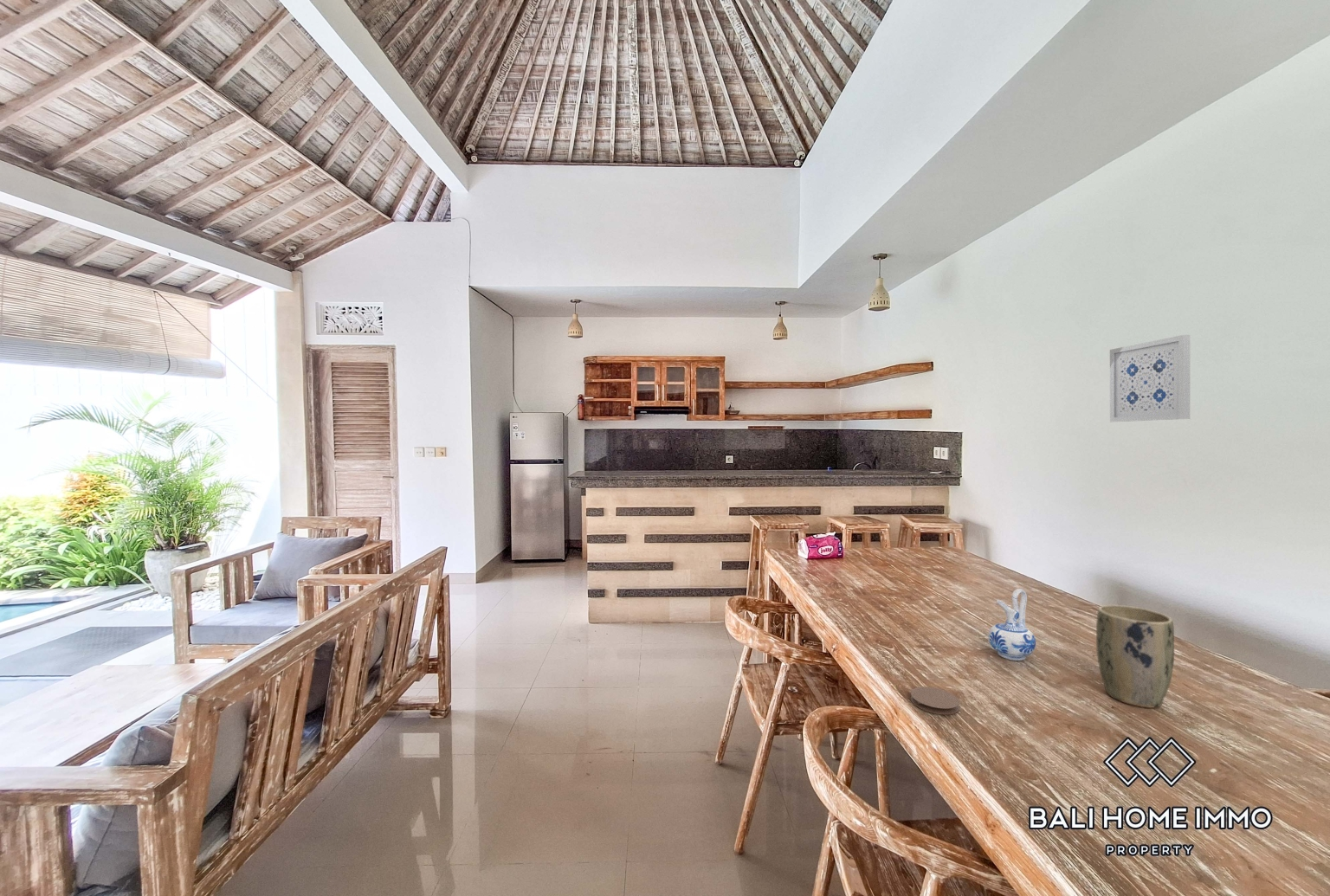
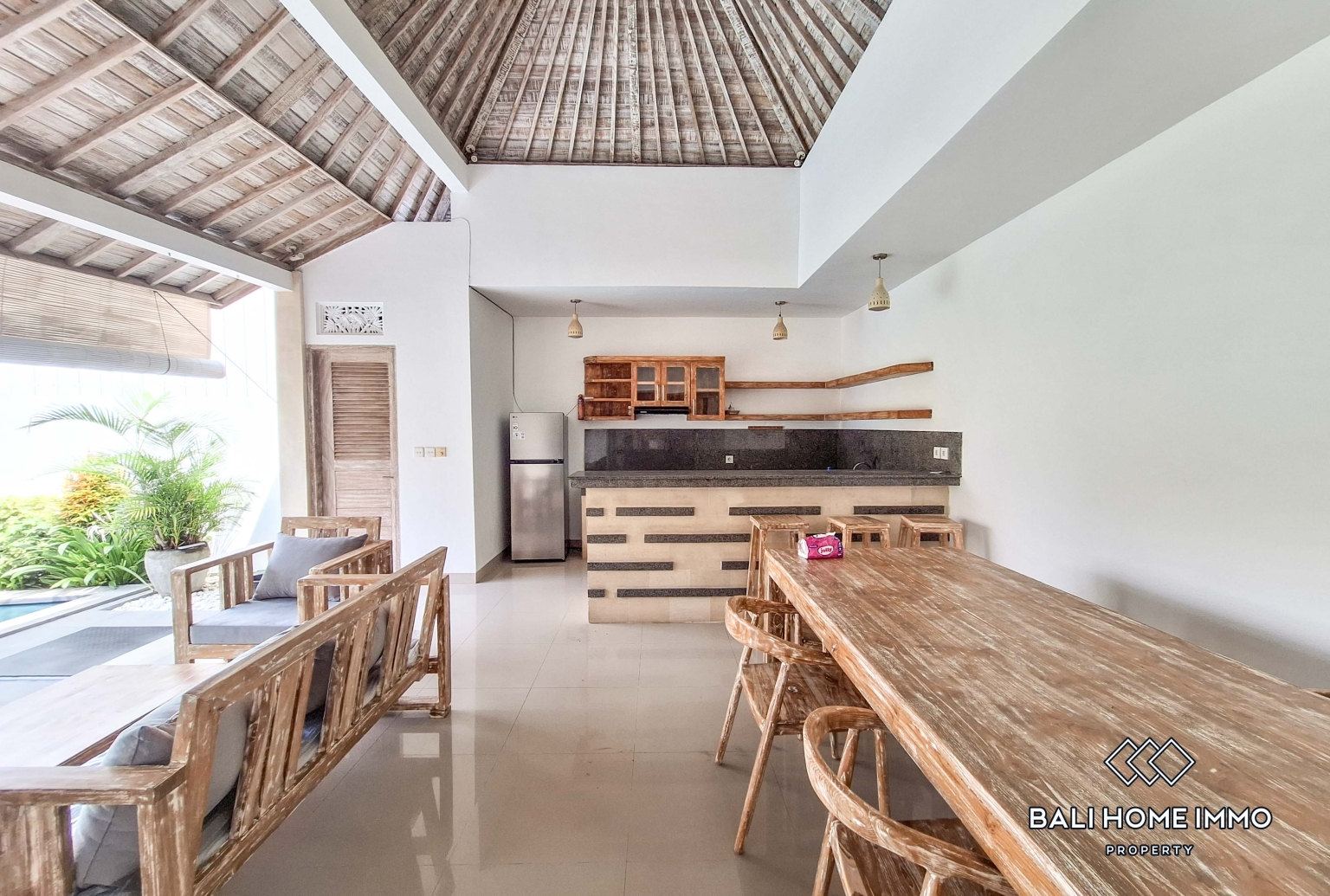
- plant pot [1095,604,1175,709]
- ceramic pitcher [988,588,1036,661]
- coaster [910,686,960,715]
- wall art [1109,334,1191,423]
